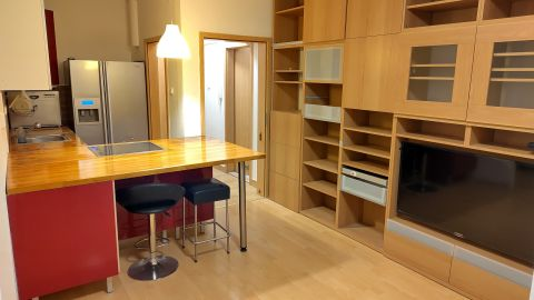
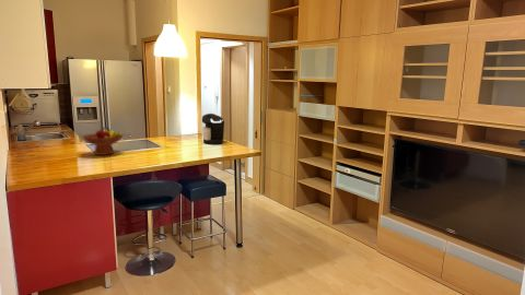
+ coffee maker [201,113,225,145]
+ fruit bowl [81,126,125,156]
